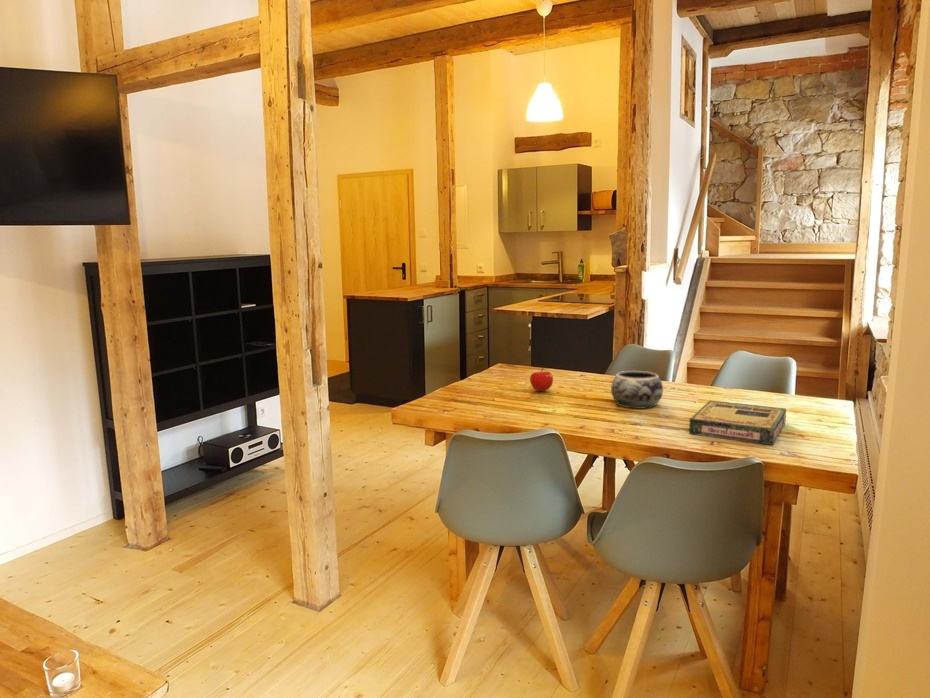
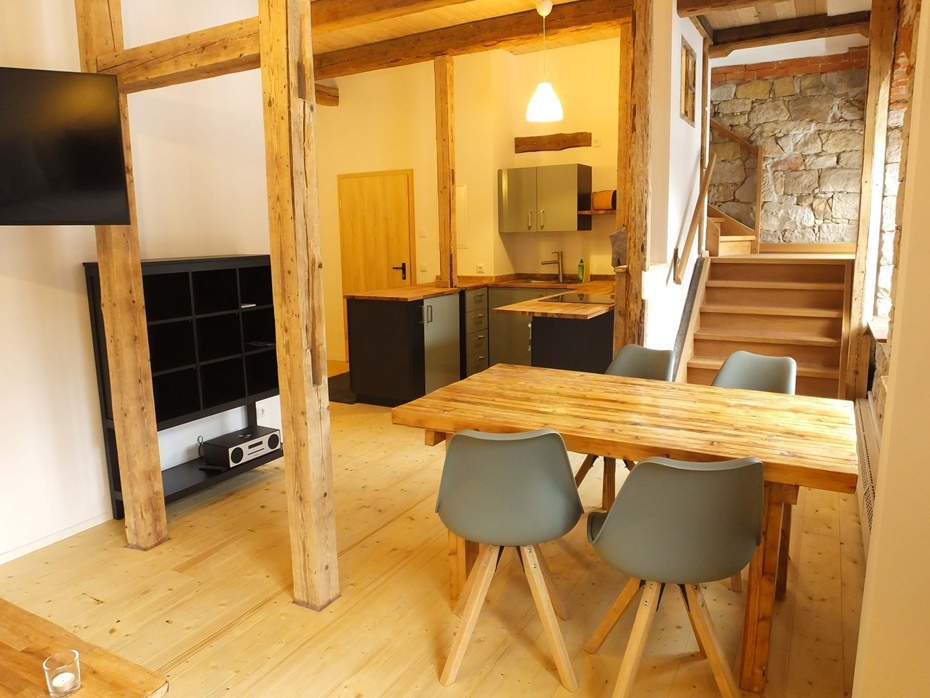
- video game box [688,400,787,446]
- decorative bowl [610,370,664,409]
- fruit [529,367,554,392]
